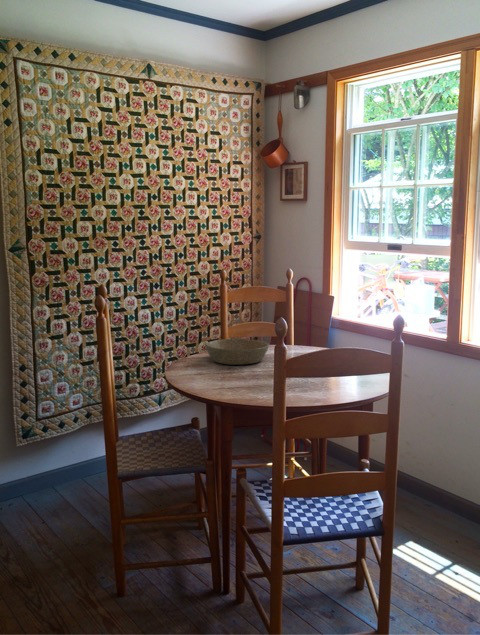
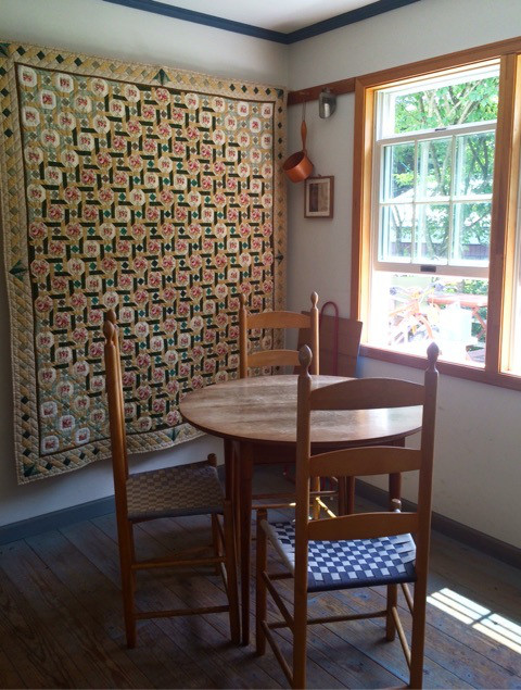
- bowl [204,338,270,366]
